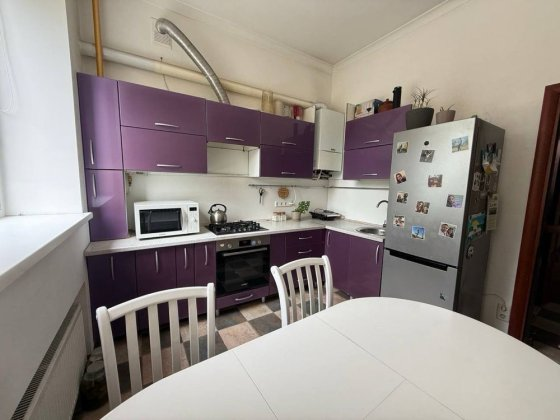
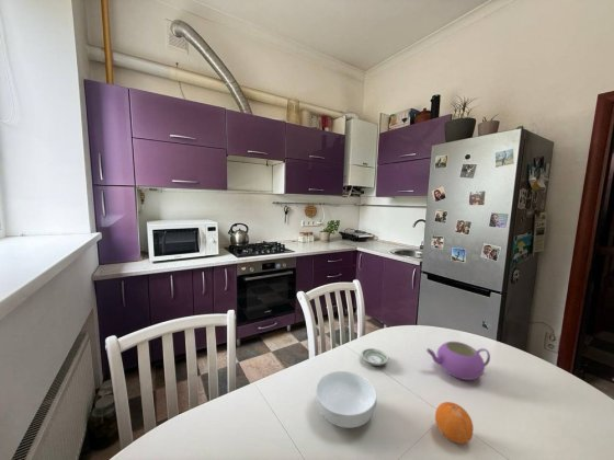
+ saucer [361,347,389,367]
+ cereal bowl [315,370,377,429]
+ teapot [425,341,491,381]
+ fruit [434,401,474,445]
